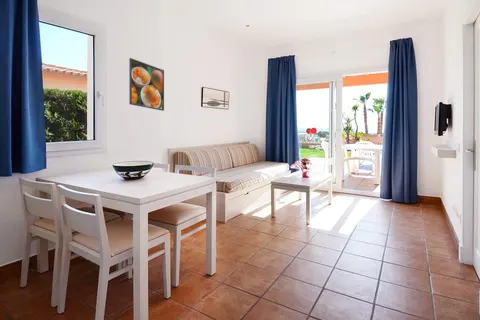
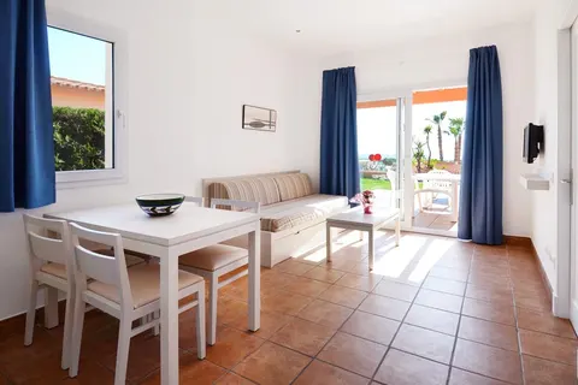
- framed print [128,57,165,112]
